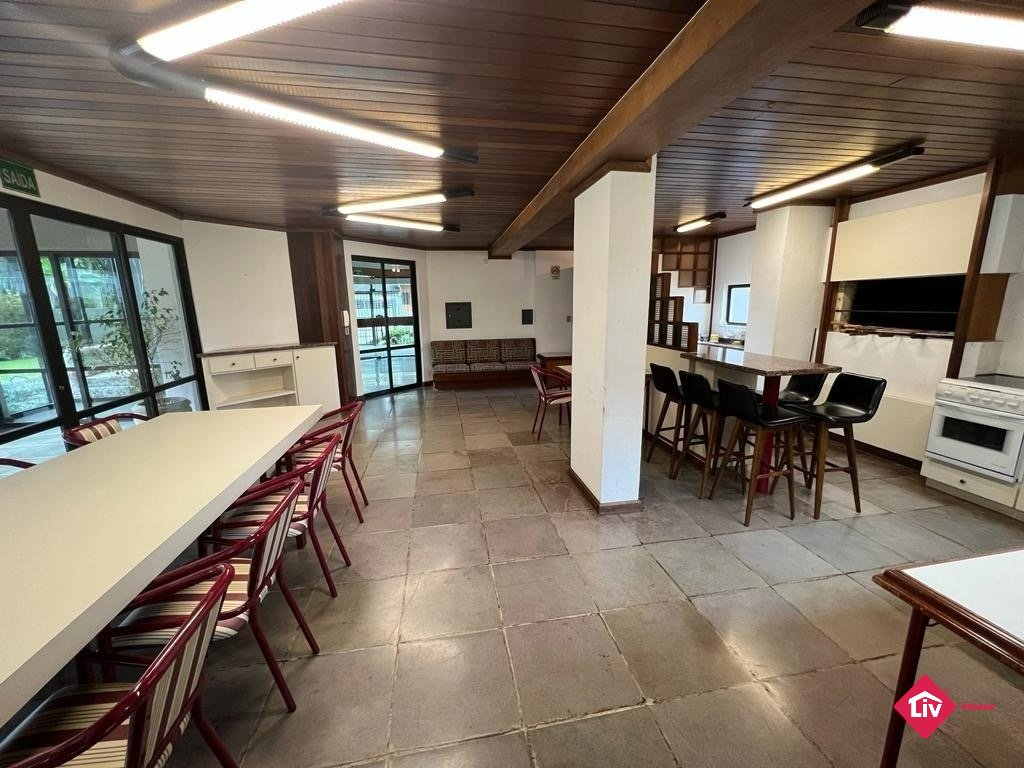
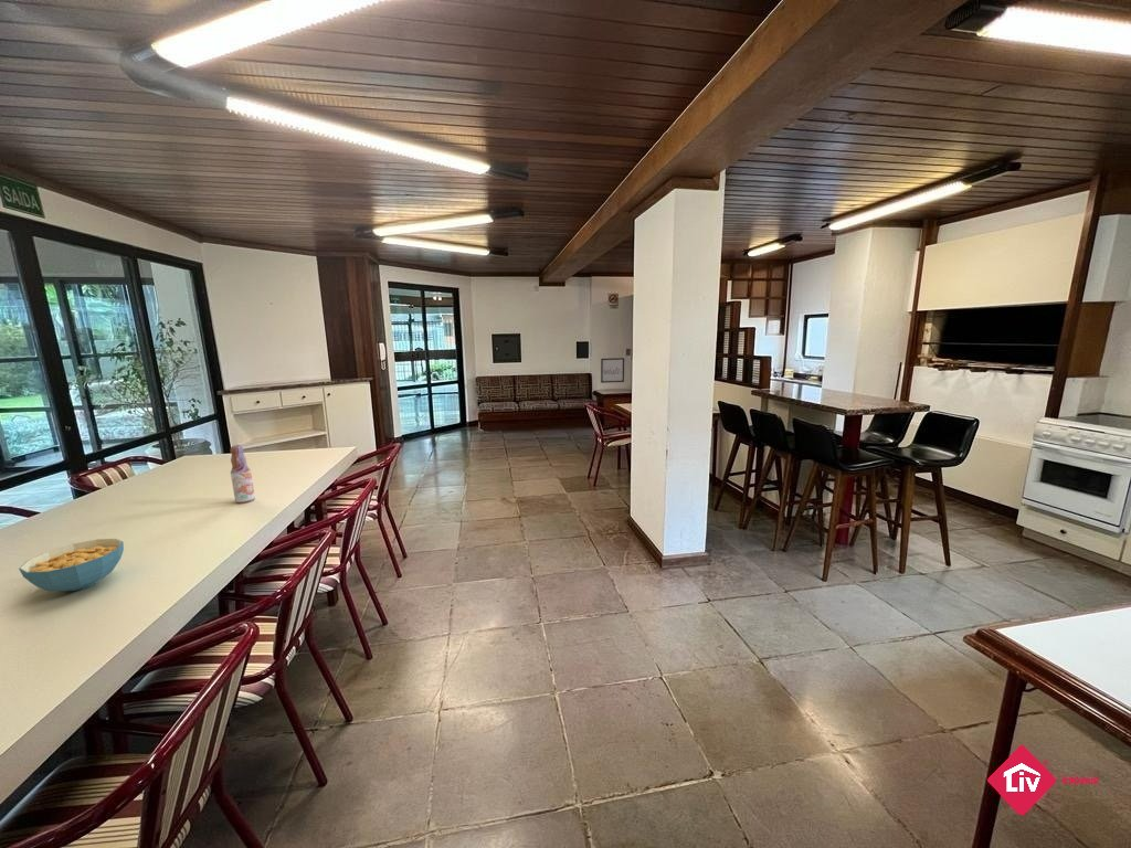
+ wall art [600,357,625,384]
+ cereal bowl [18,538,125,592]
+ bottle [229,444,256,505]
